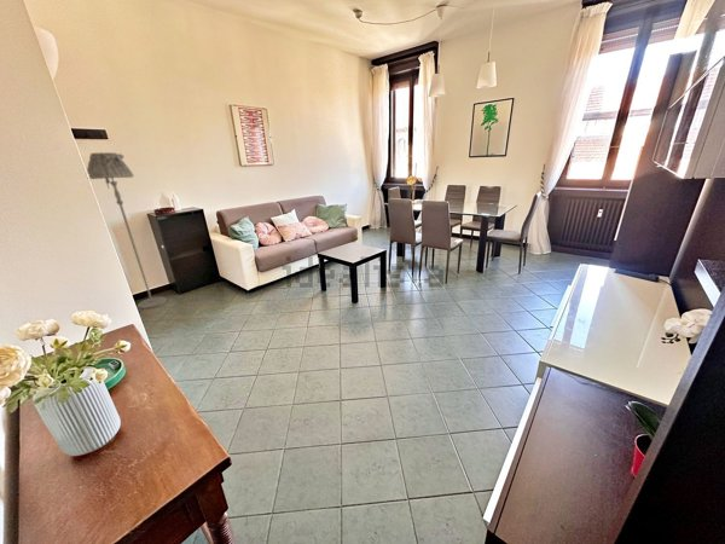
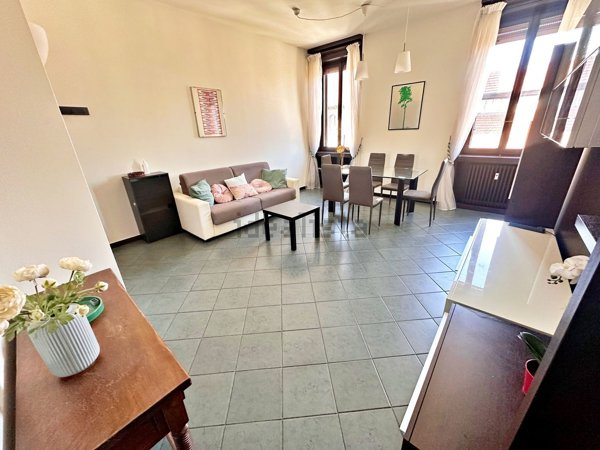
- floor lamp [86,151,168,309]
